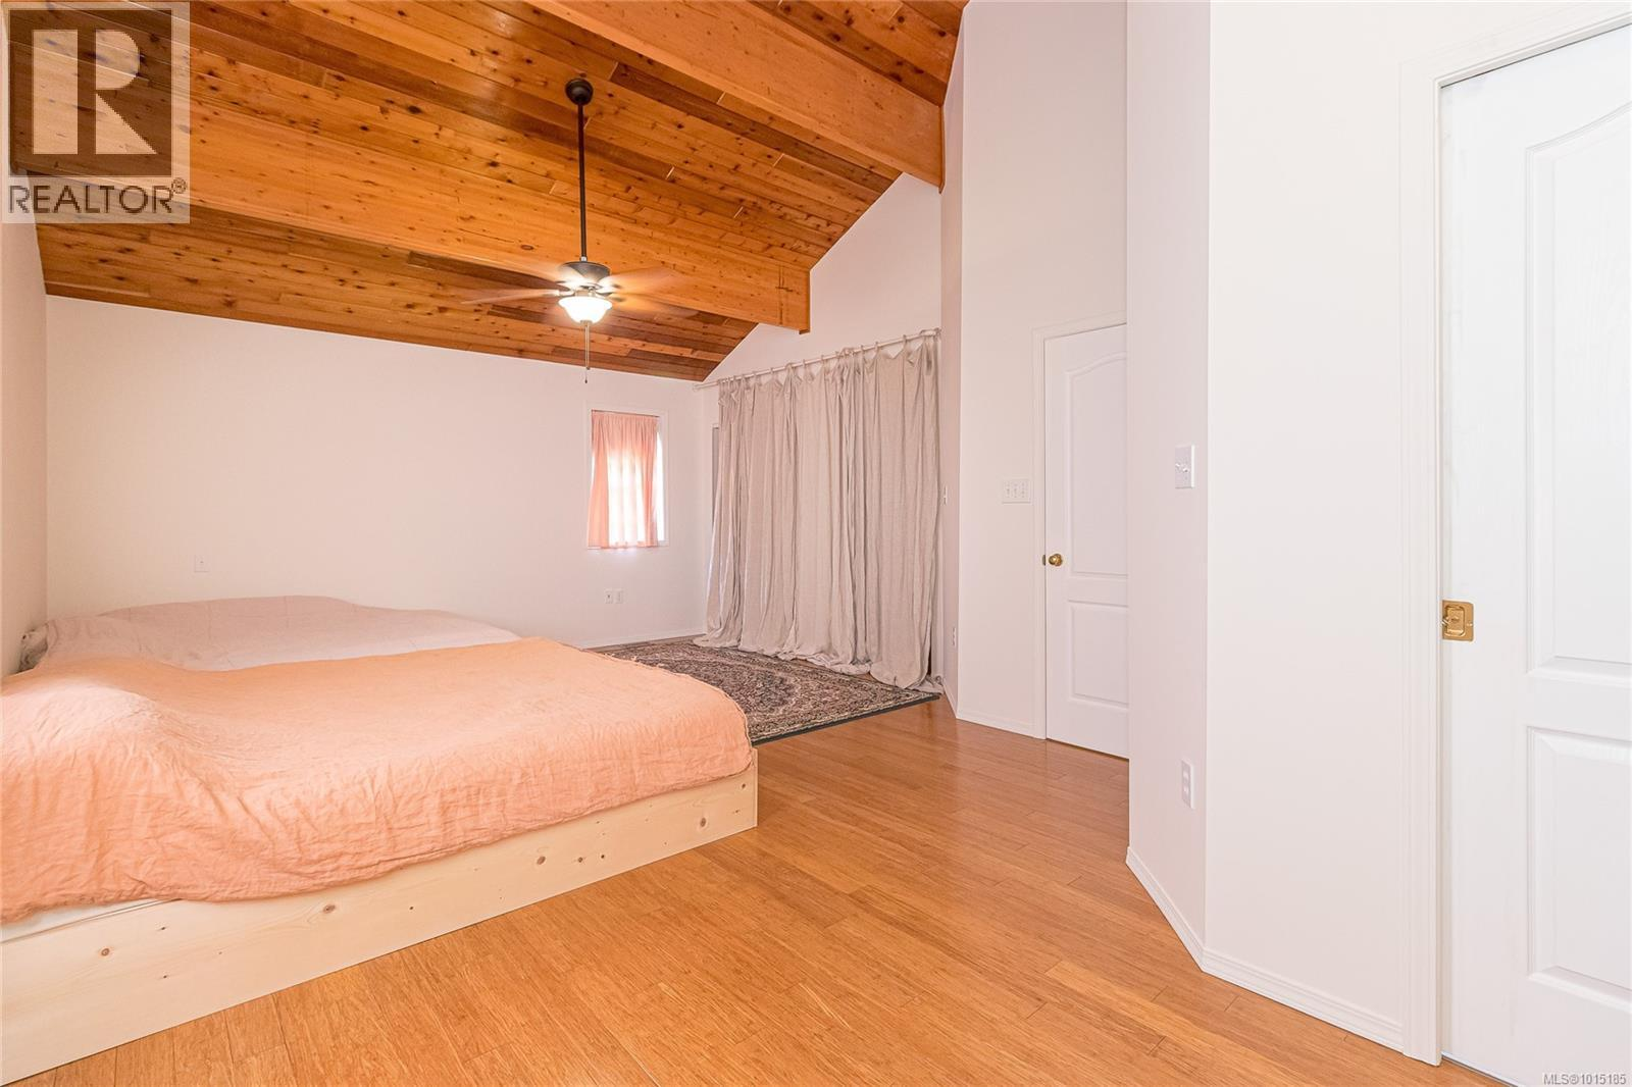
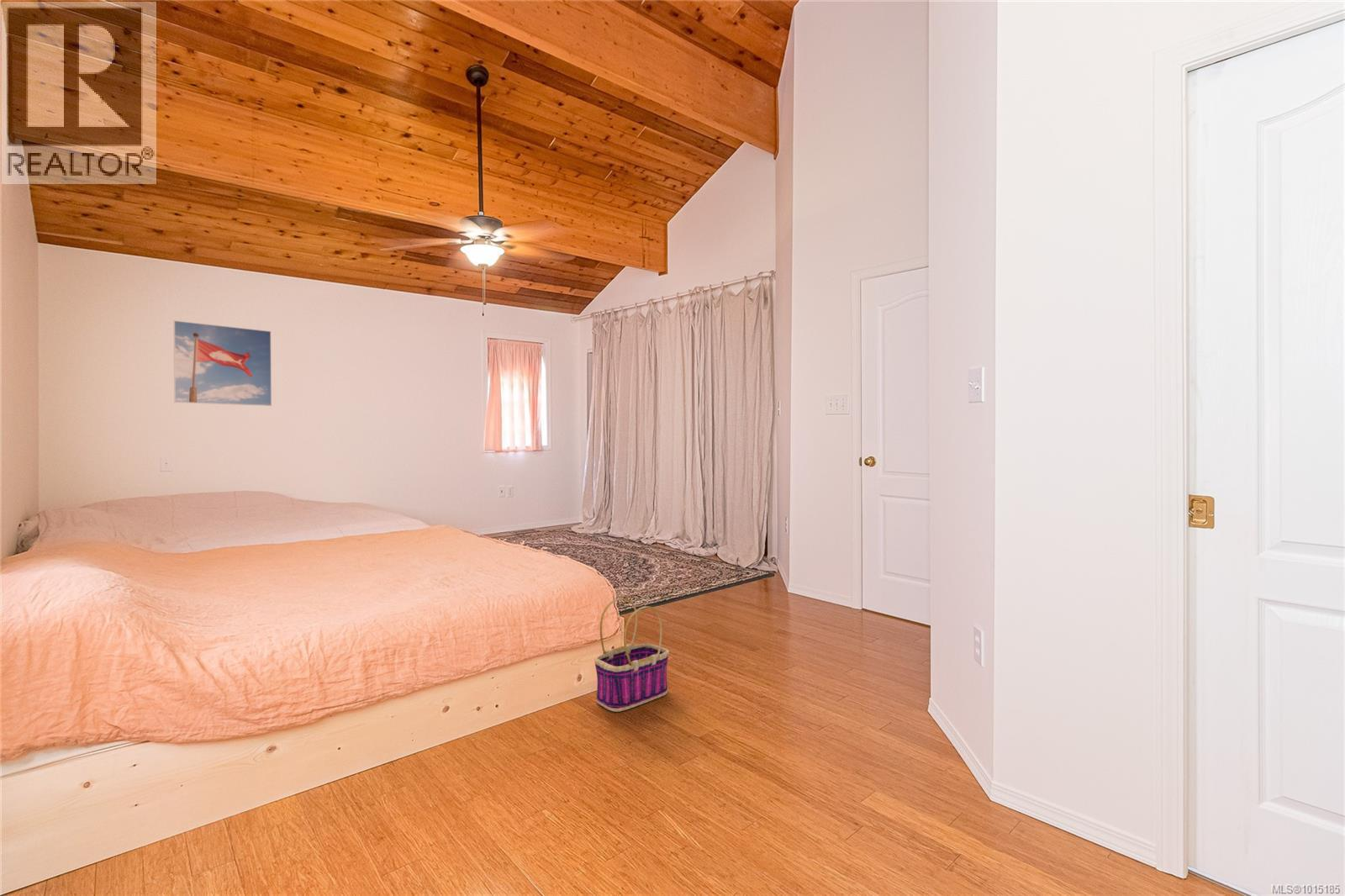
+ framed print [173,319,272,407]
+ basket [593,597,670,713]
